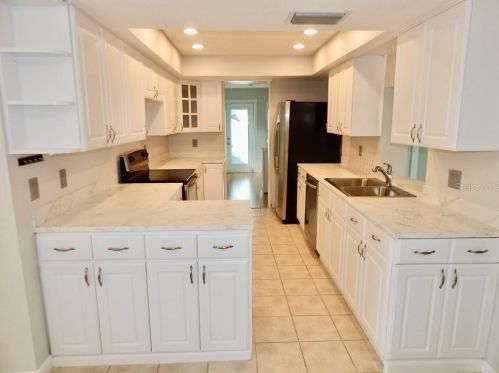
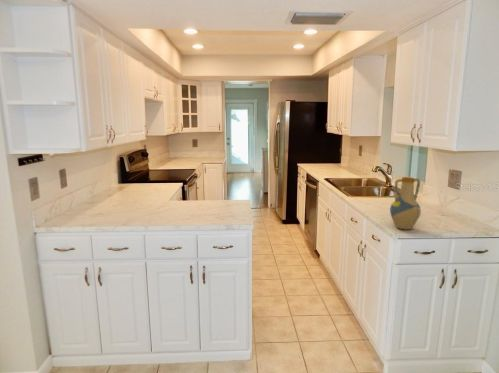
+ vase [389,176,422,231]
